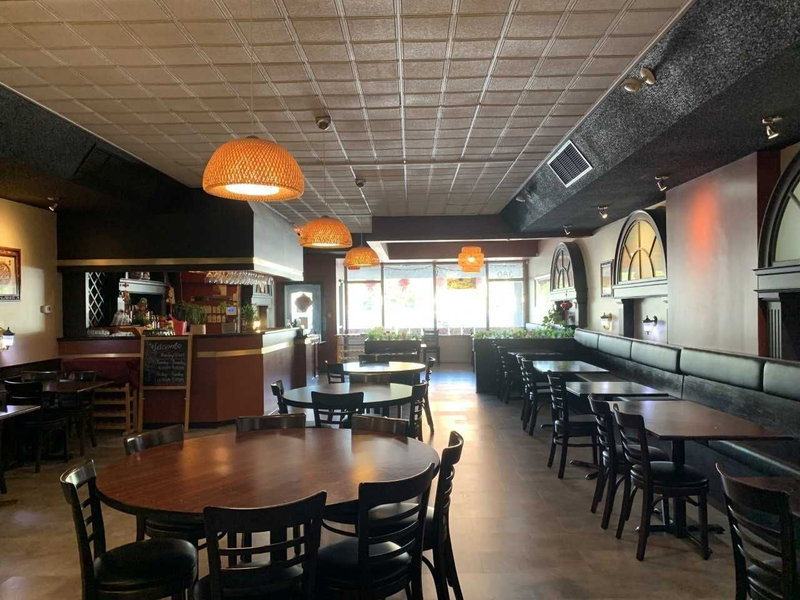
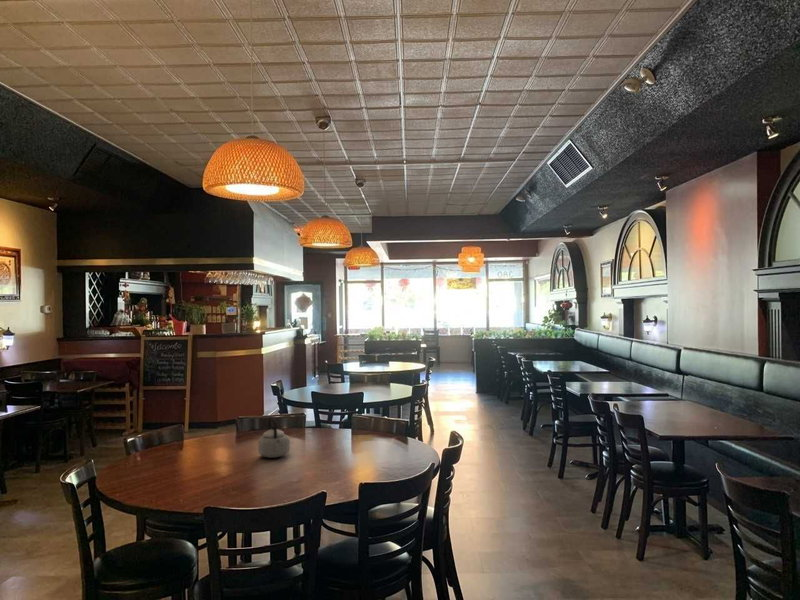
+ teapot [257,416,291,459]
